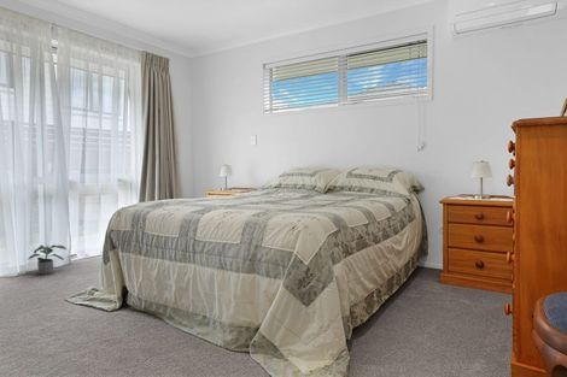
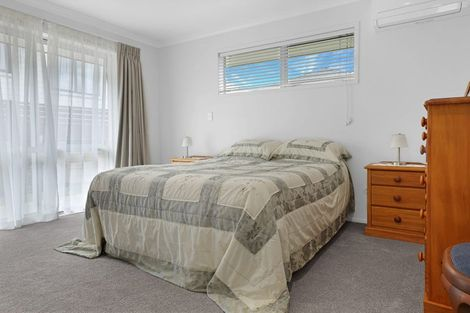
- potted plant [28,245,68,276]
